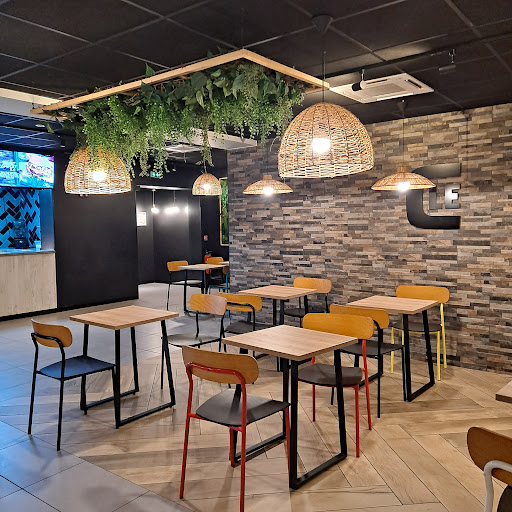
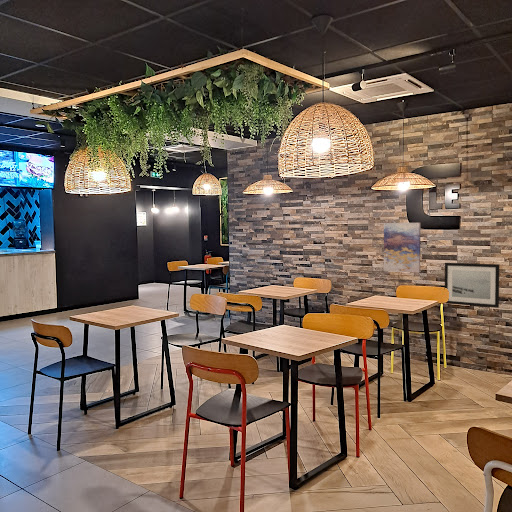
+ wall art [383,222,421,274]
+ wall art [444,262,500,309]
